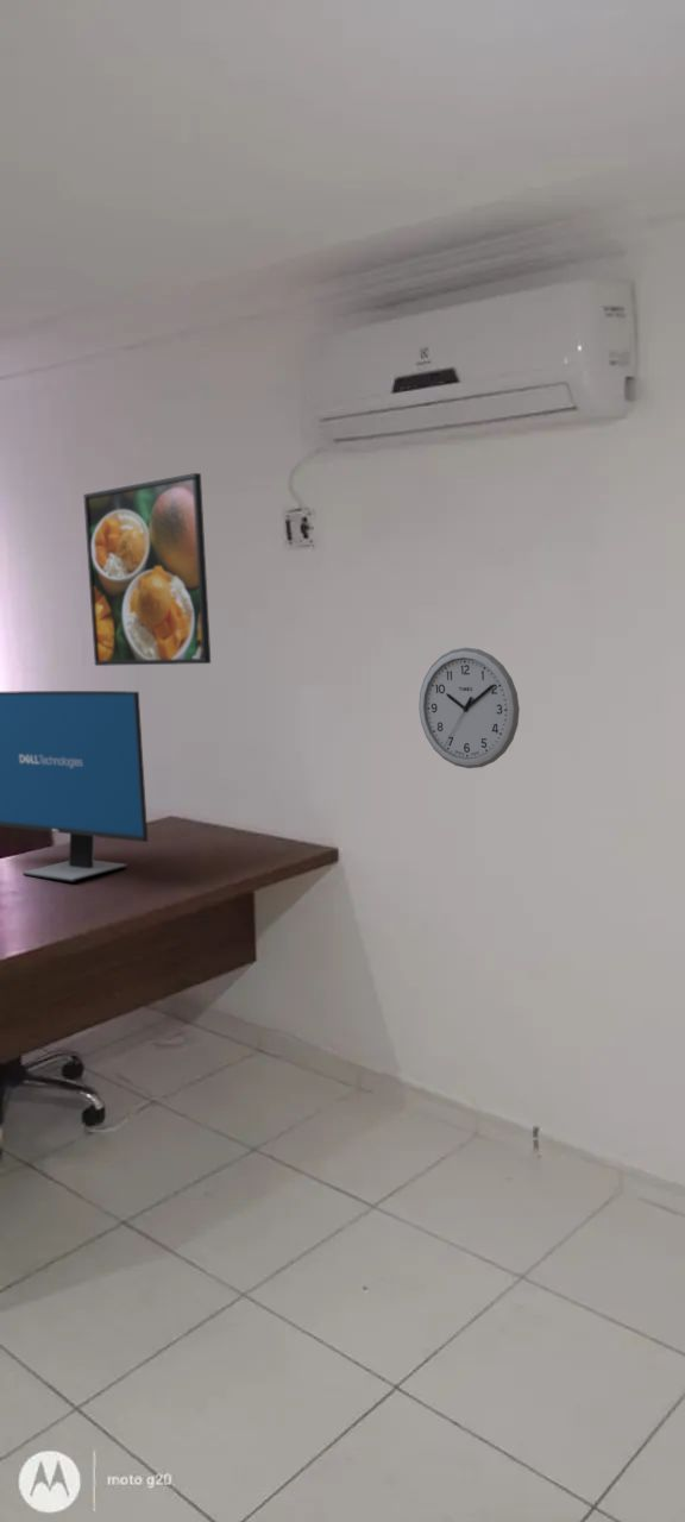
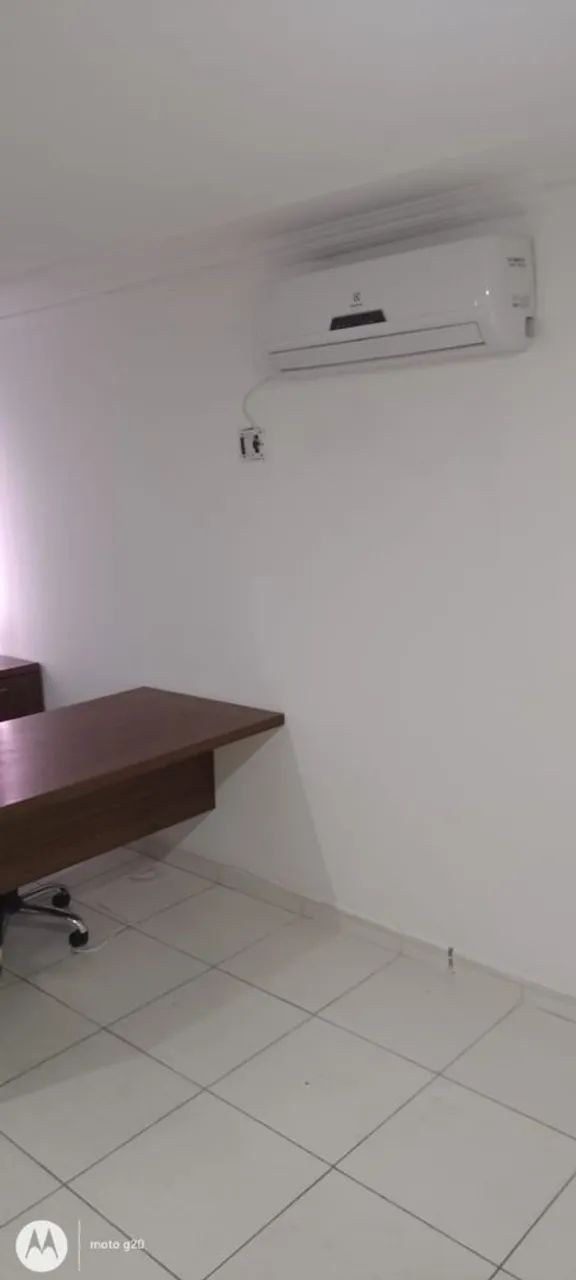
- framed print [82,472,212,667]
- computer monitor [0,690,149,883]
- wall clock [417,647,521,769]
